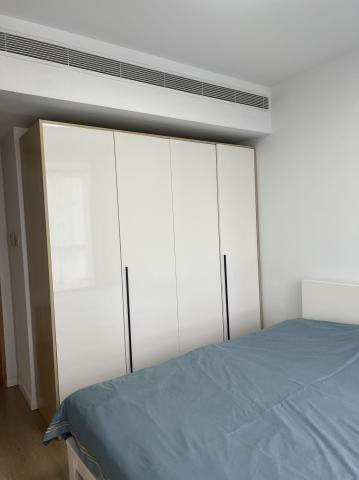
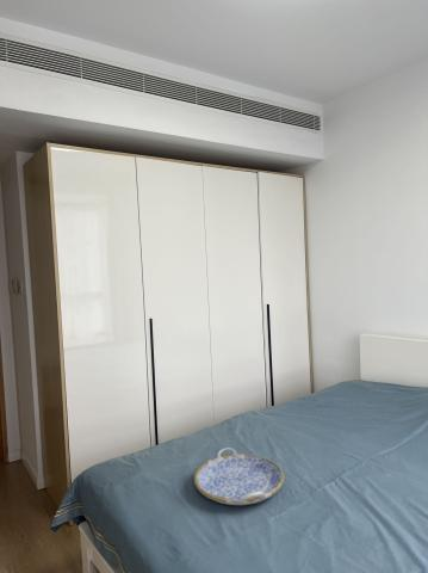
+ serving tray [193,446,285,506]
